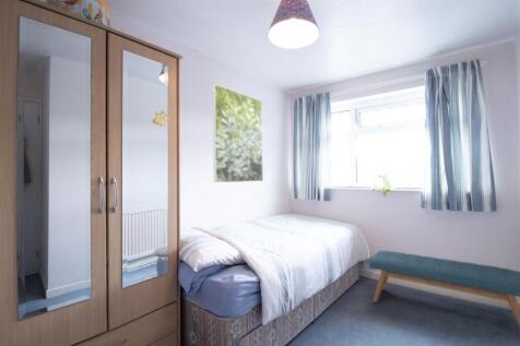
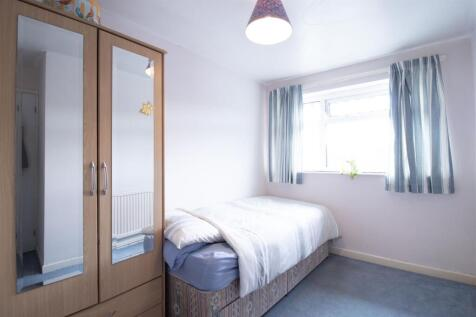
- bench [368,250,520,329]
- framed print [212,83,264,183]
